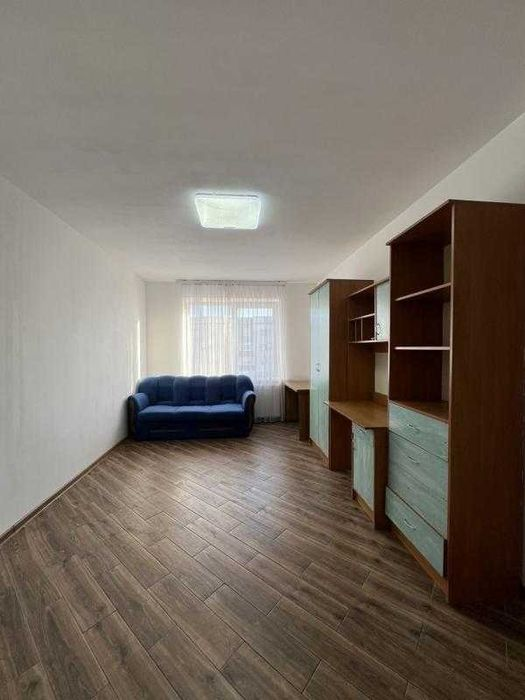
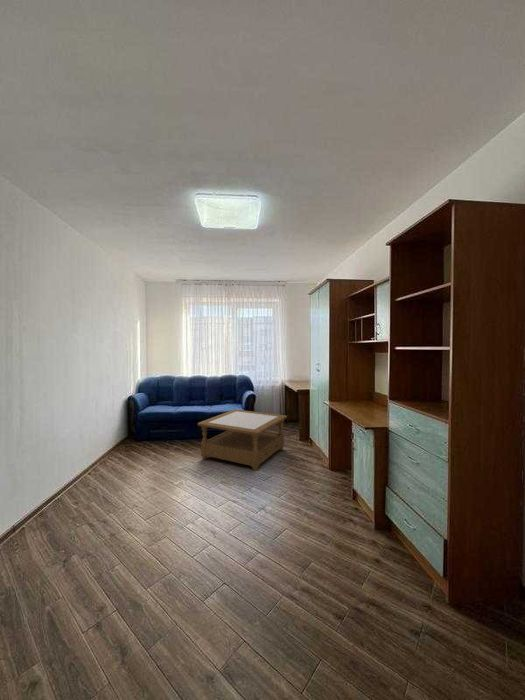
+ coffee table [197,408,288,472]
